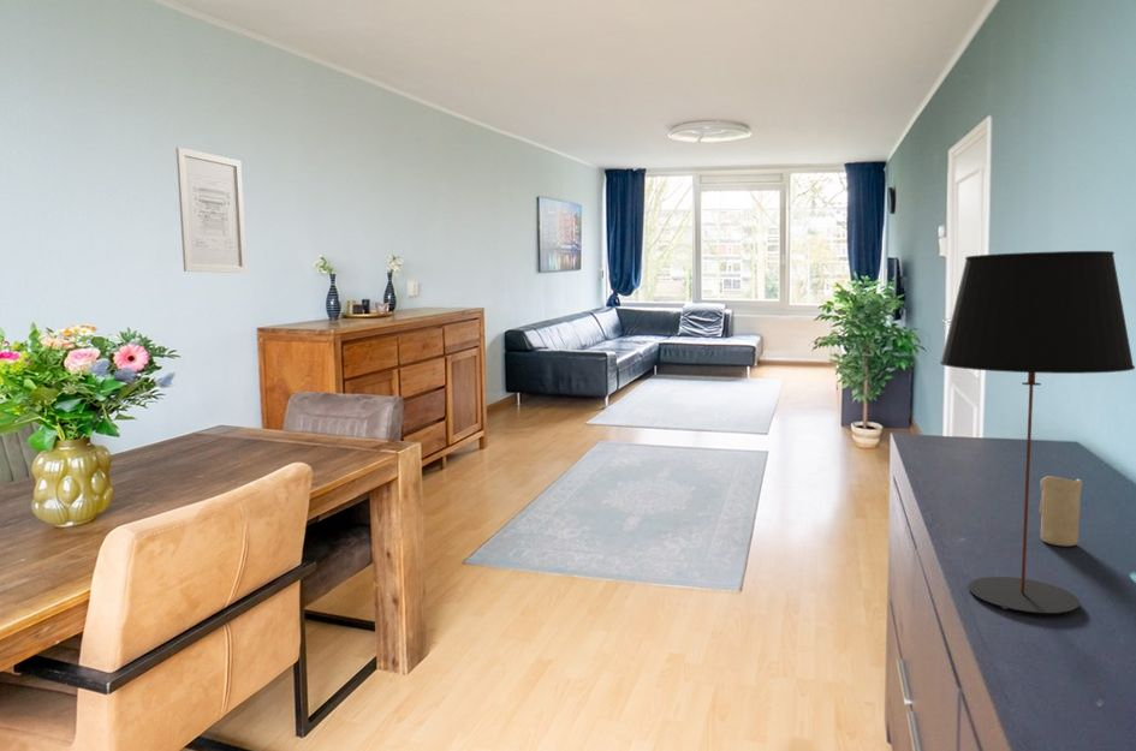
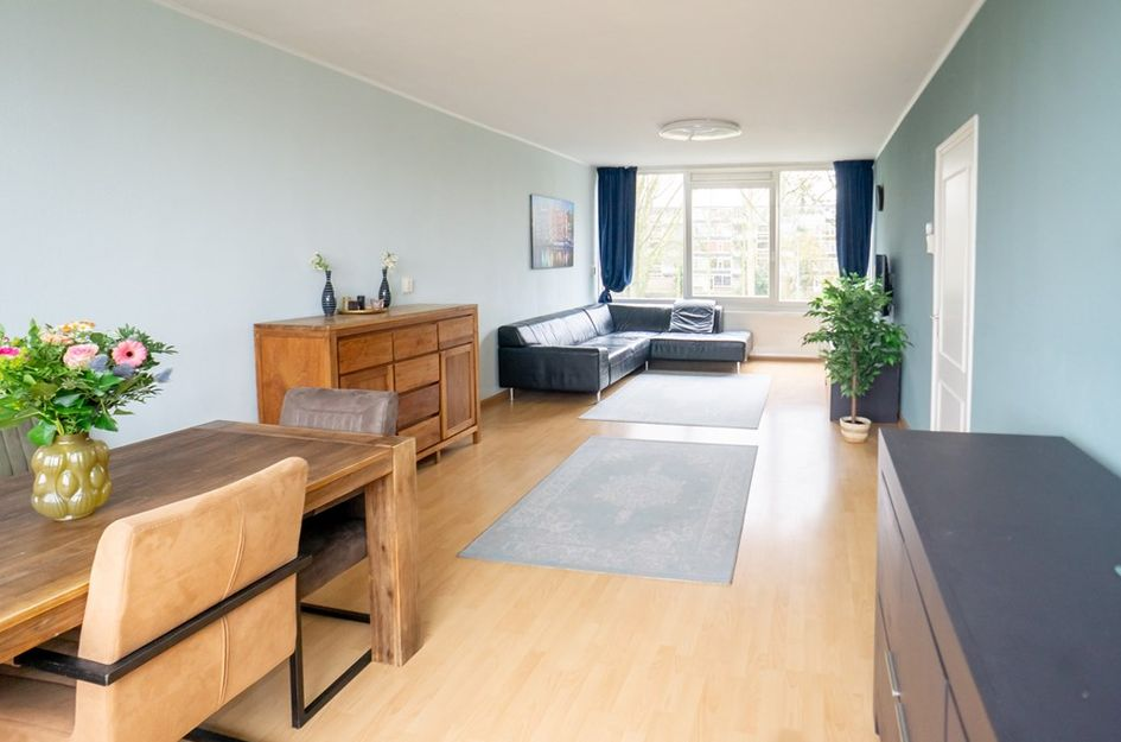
- candle [1039,475,1083,547]
- wall art [176,147,248,274]
- table lamp [939,250,1136,615]
